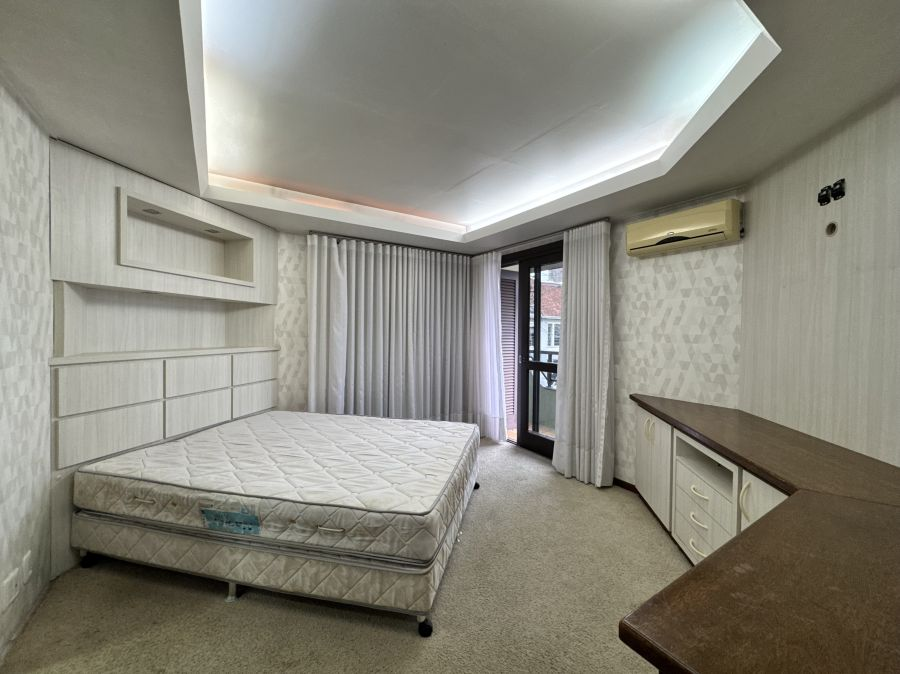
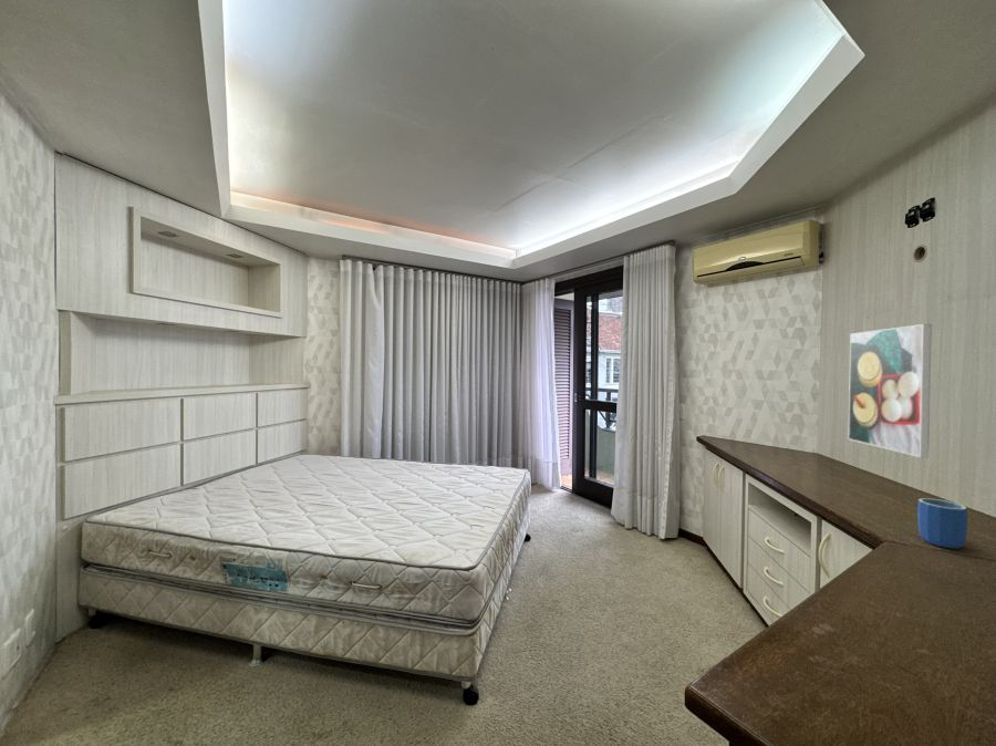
+ mug [916,497,968,550]
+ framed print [848,323,933,458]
